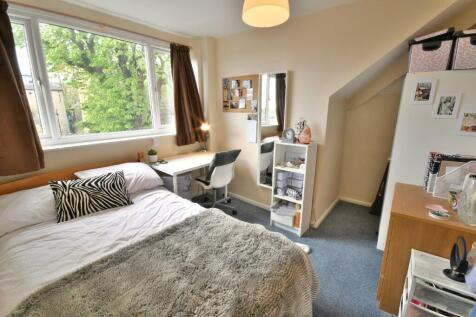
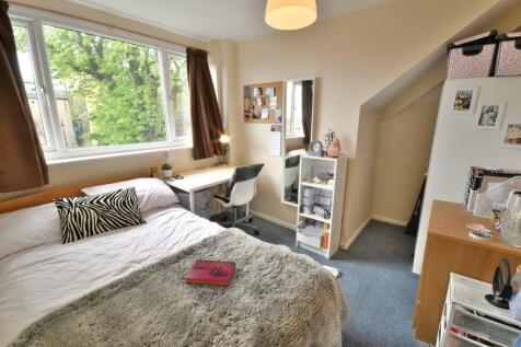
+ hardback book [185,258,236,287]
